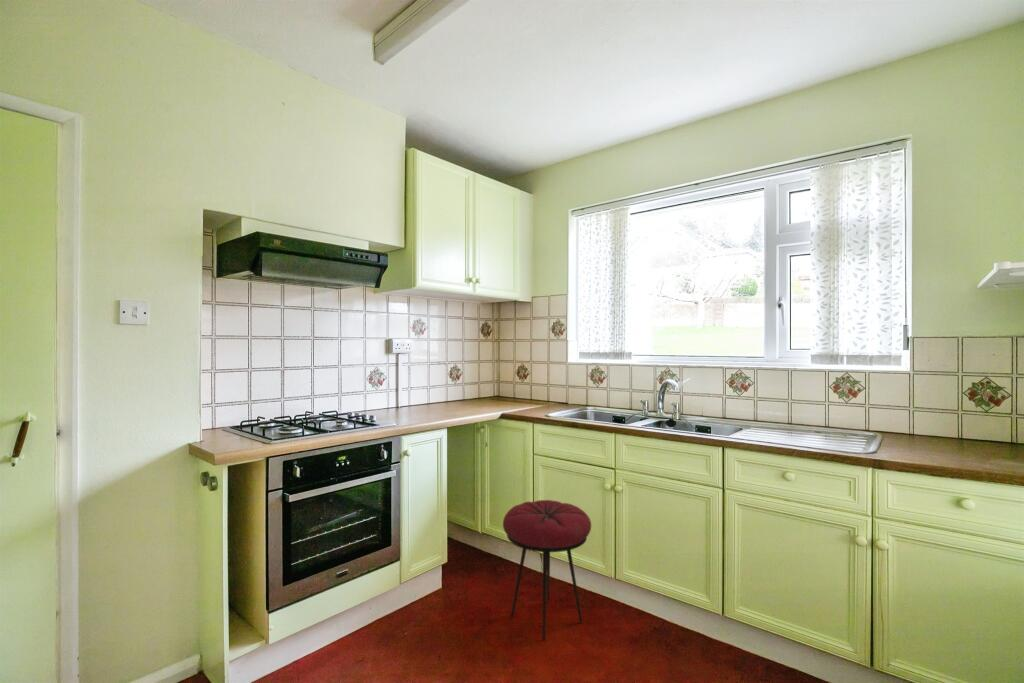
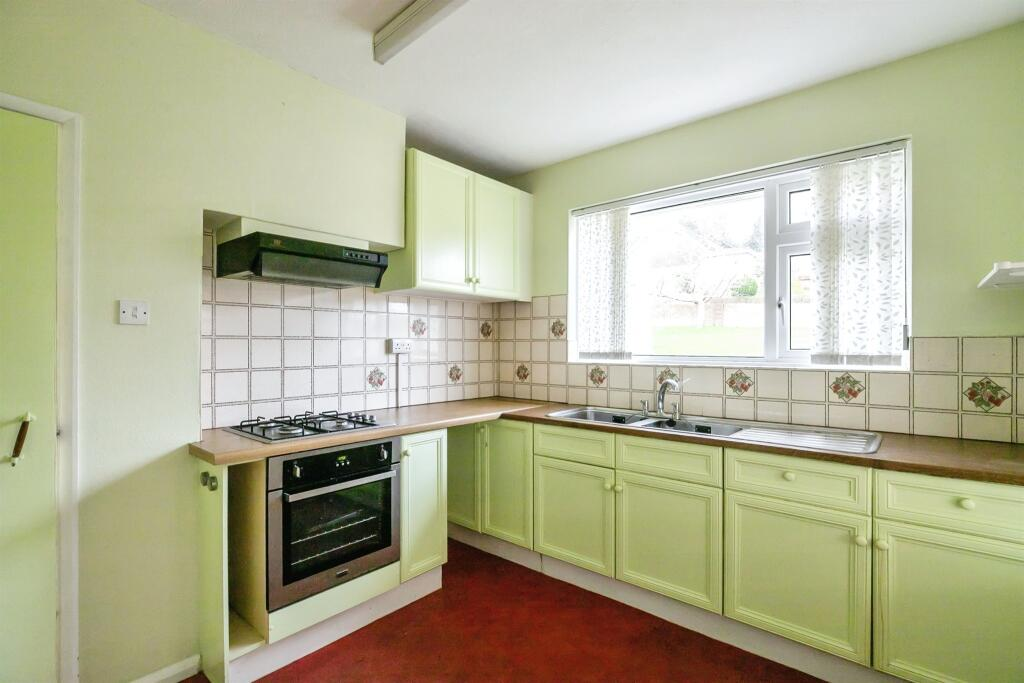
- stool [502,499,592,642]
